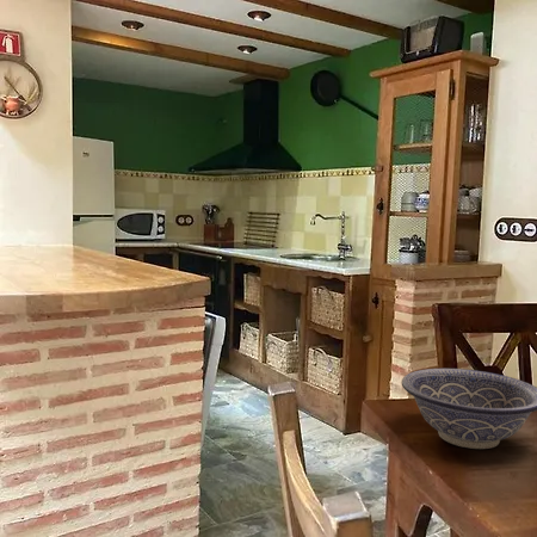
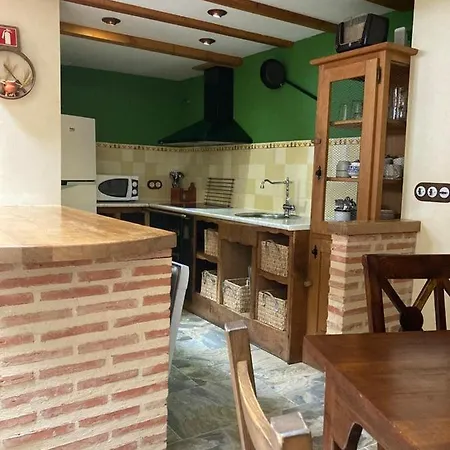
- decorative bowl [401,368,537,450]
